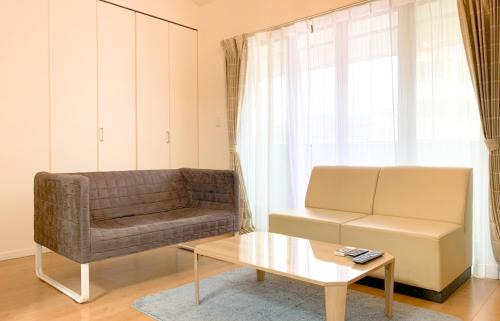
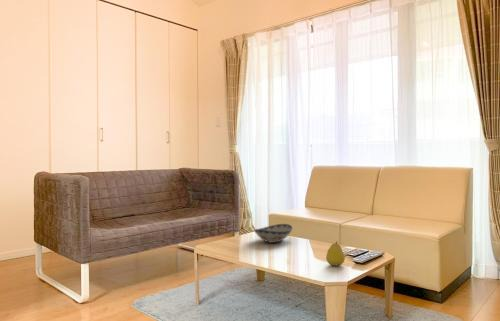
+ fruit [325,241,346,266]
+ decorative bowl [253,223,294,244]
